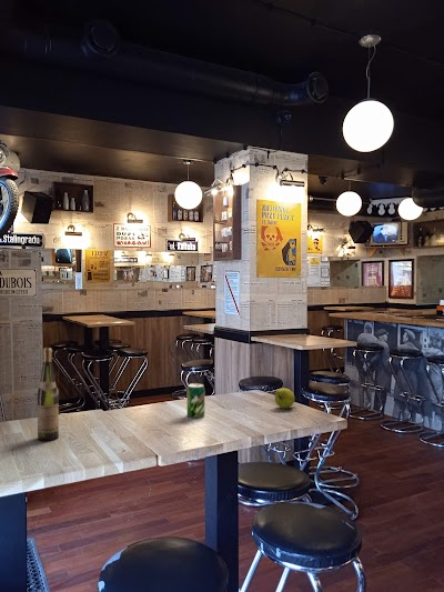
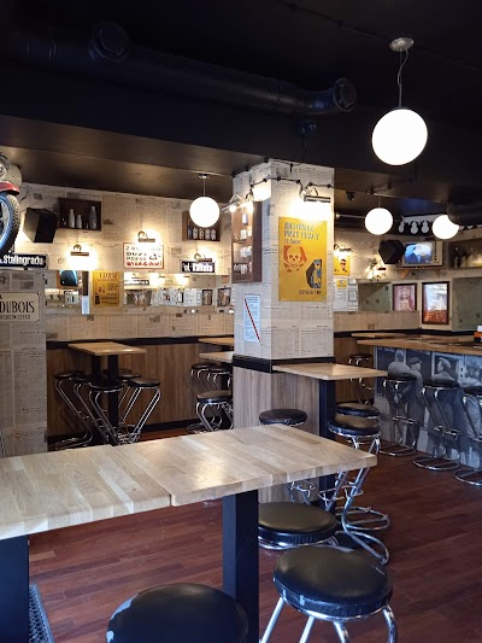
- wine bottle [37,347,60,442]
- soda can [185,382,205,419]
- apple [274,388,296,409]
